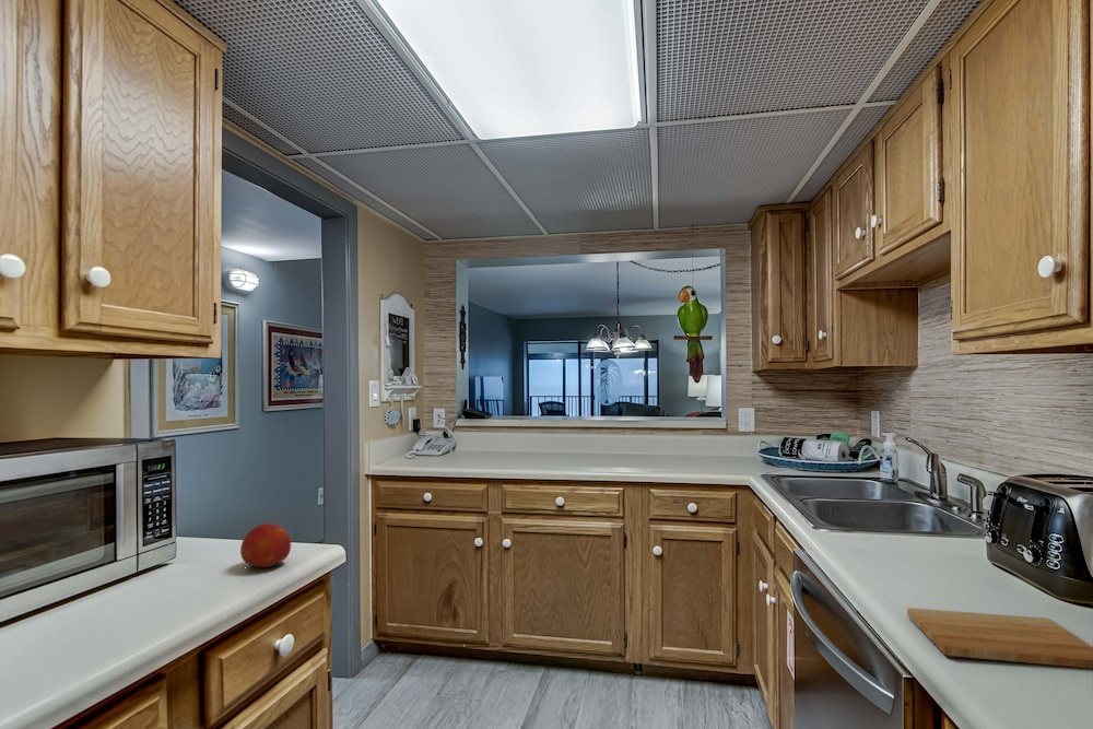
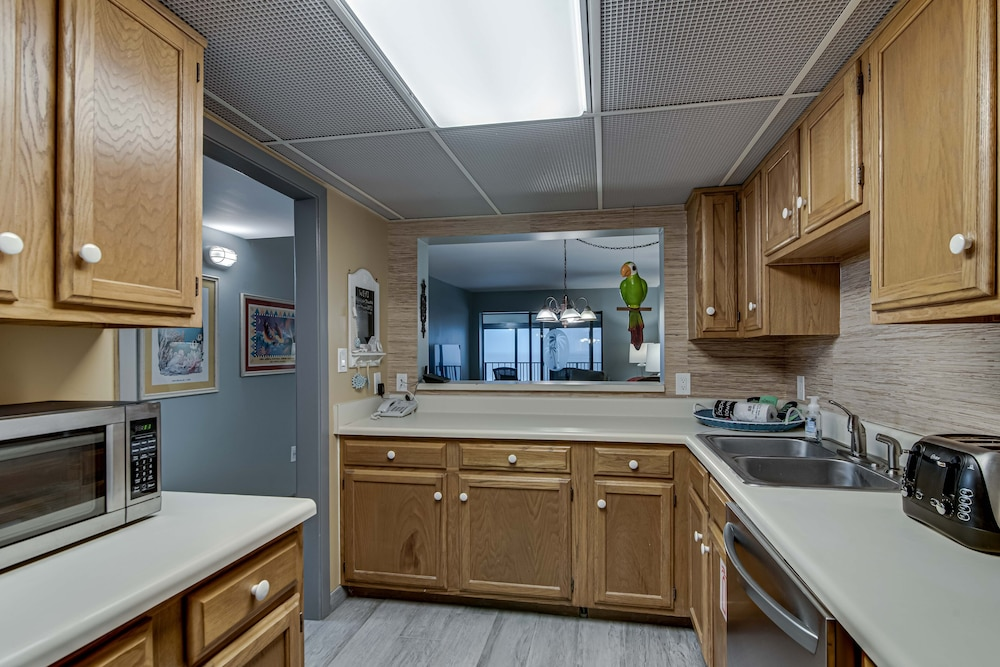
- fruit [239,522,292,569]
- cutting board [906,607,1093,670]
